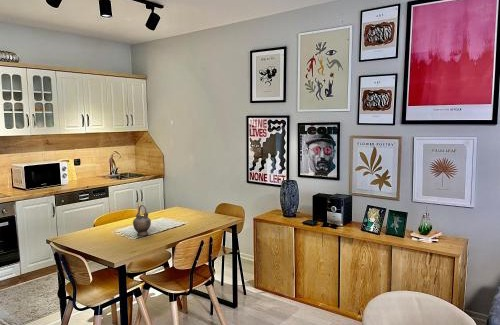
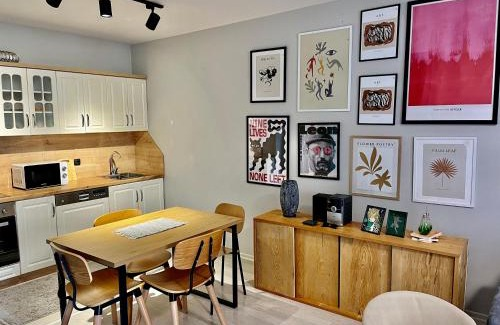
- teapot [132,204,152,237]
